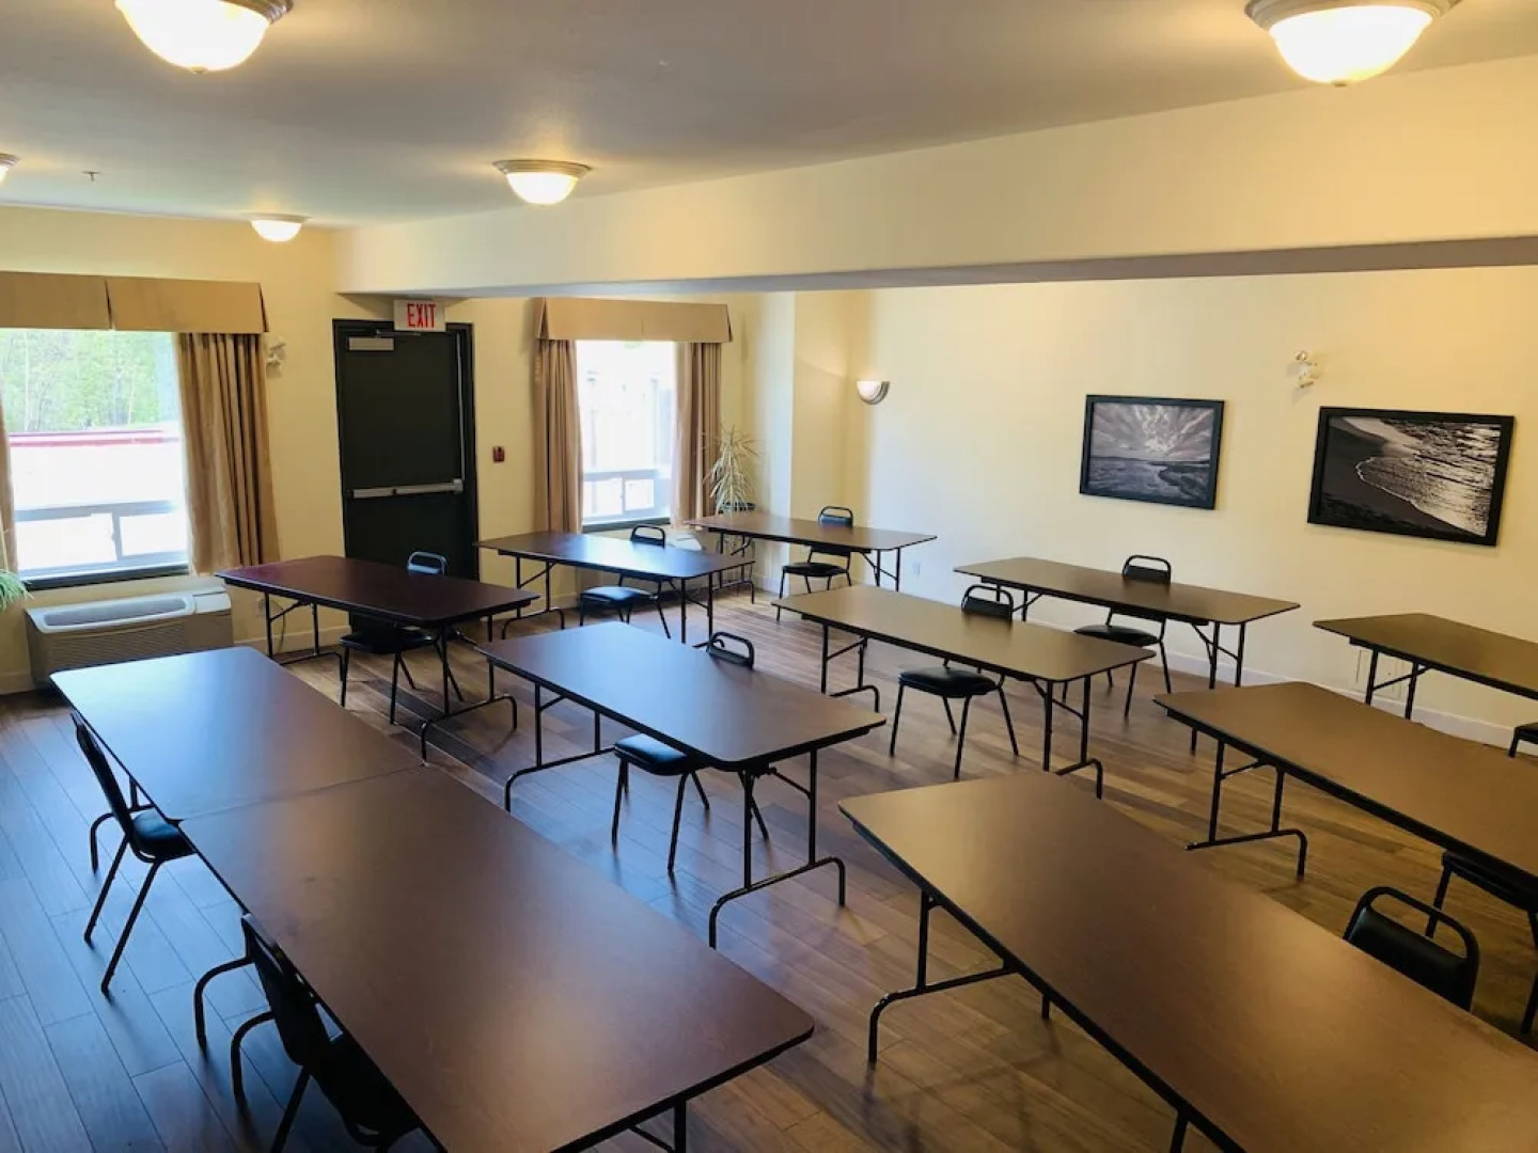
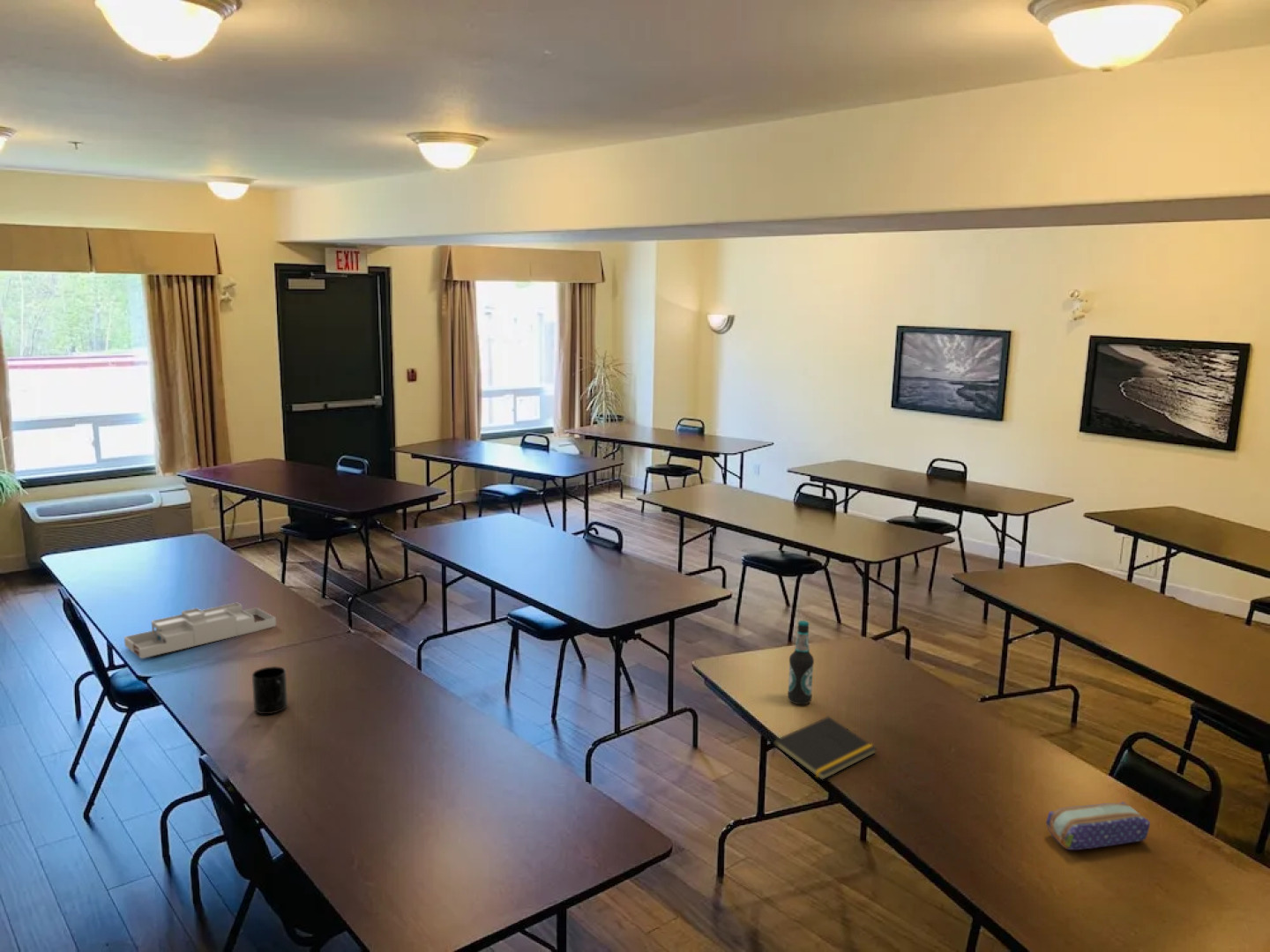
+ notepad [772,716,878,781]
+ mug [251,666,288,715]
+ pencil case [1045,801,1151,851]
+ desk organizer [123,602,277,659]
+ bottle [787,620,815,705]
